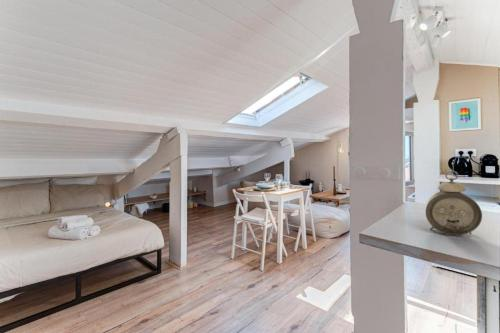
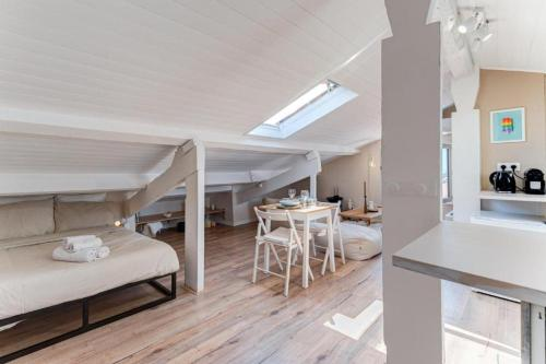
- alarm clock [425,170,483,236]
